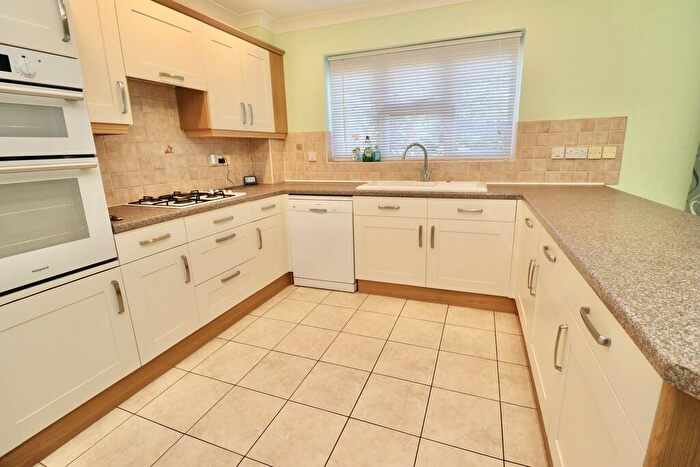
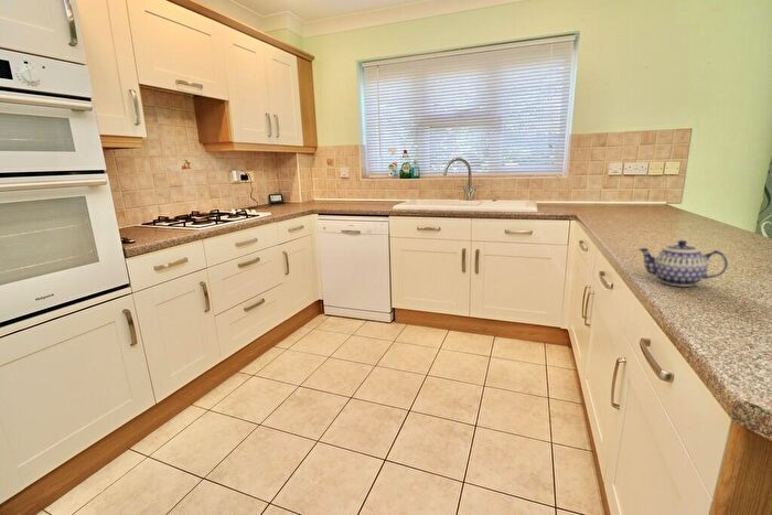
+ teapot [637,239,729,288]
